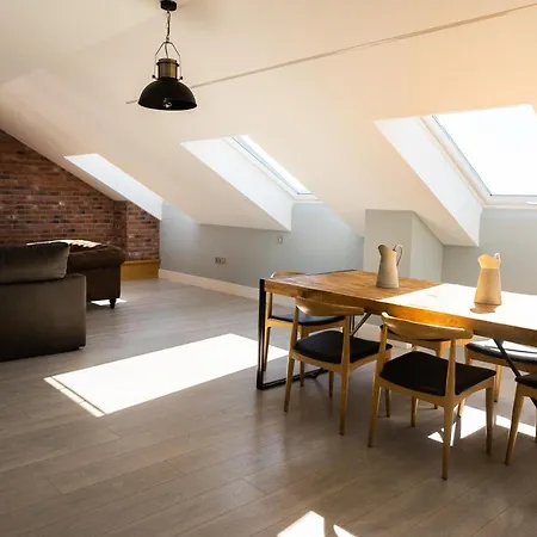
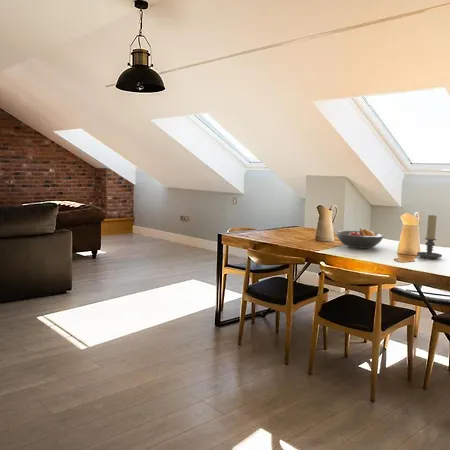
+ fruit bowl [334,227,385,249]
+ candle holder [416,213,443,260]
